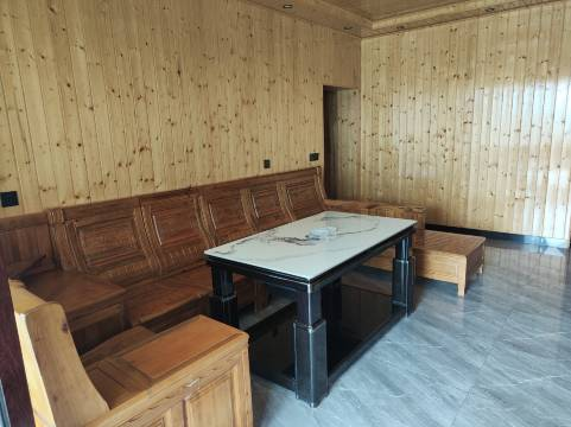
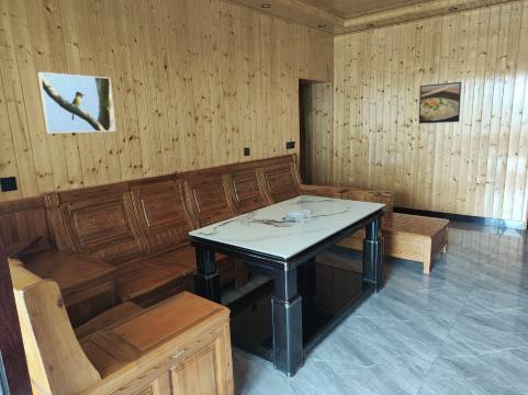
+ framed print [37,71,116,134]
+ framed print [418,81,462,125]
